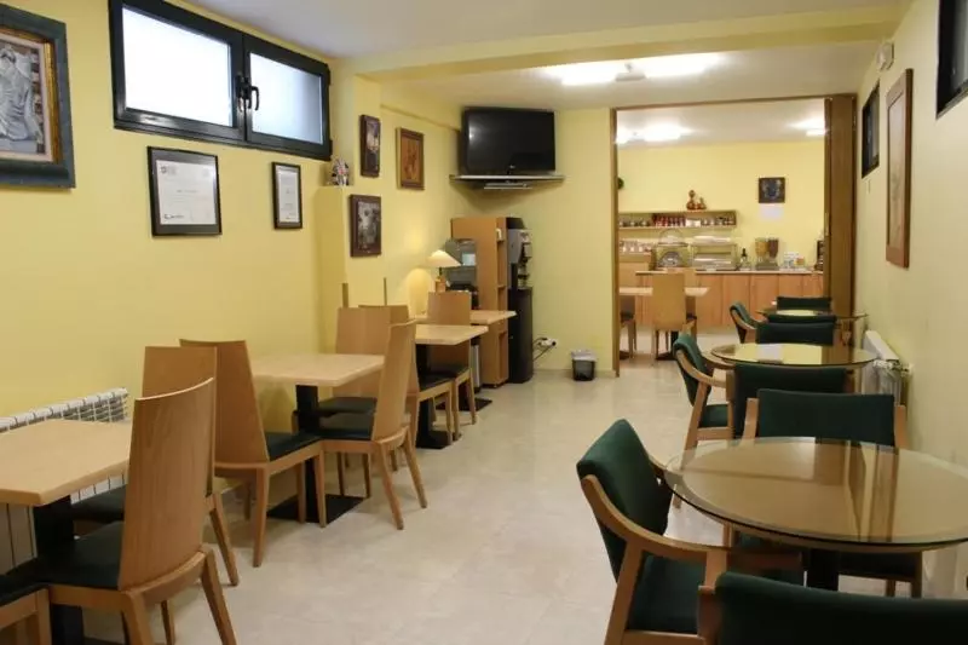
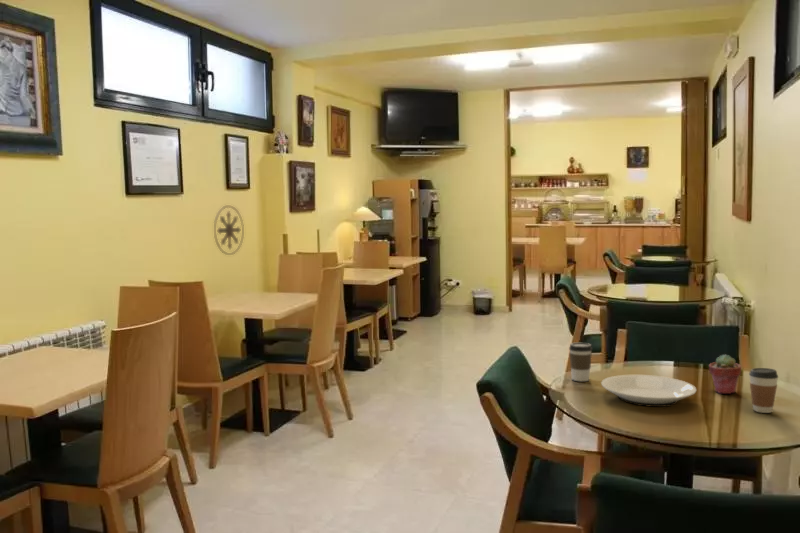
+ medallion [213,204,245,256]
+ coffee cup [748,367,779,414]
+ potted succulent [708,353,742,395]
+ coffee cup [568,342,593,382]
+ plate [600,374,697,408]
